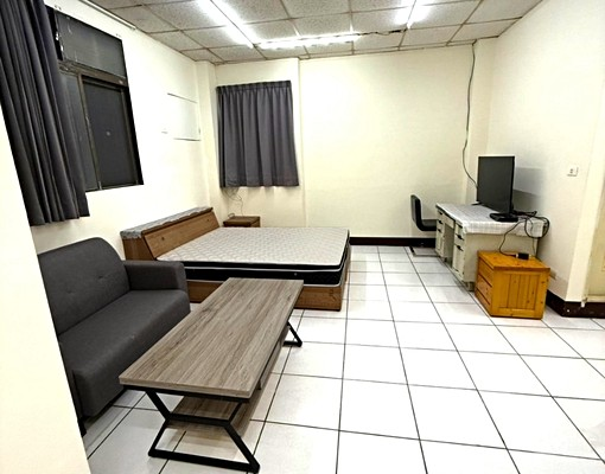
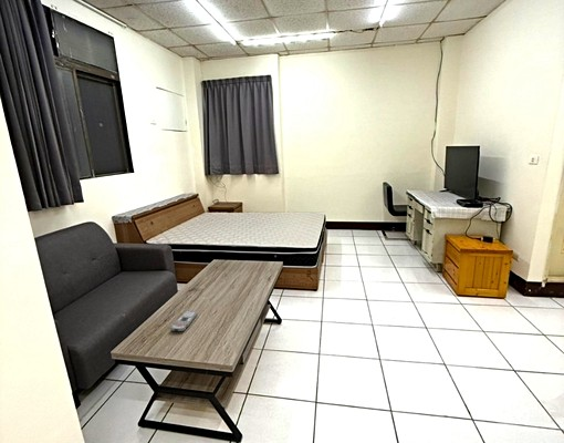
+ remote control [169,309,198,332]
